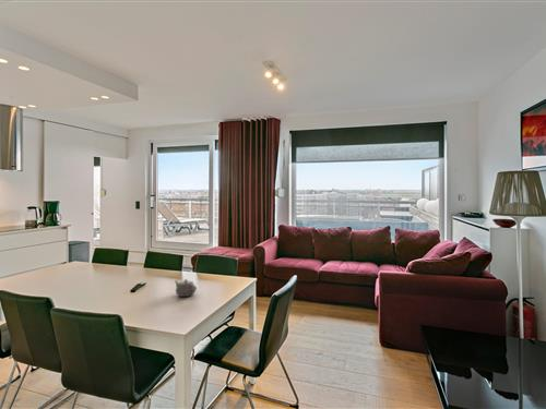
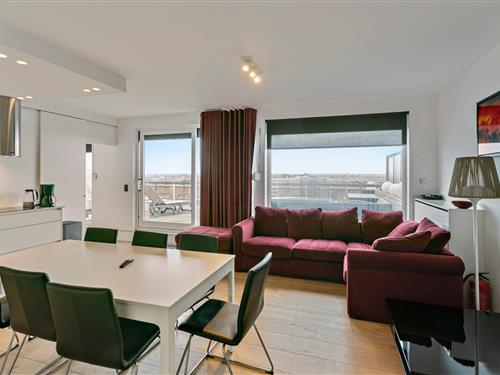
- teapot [174,278,198,298]
